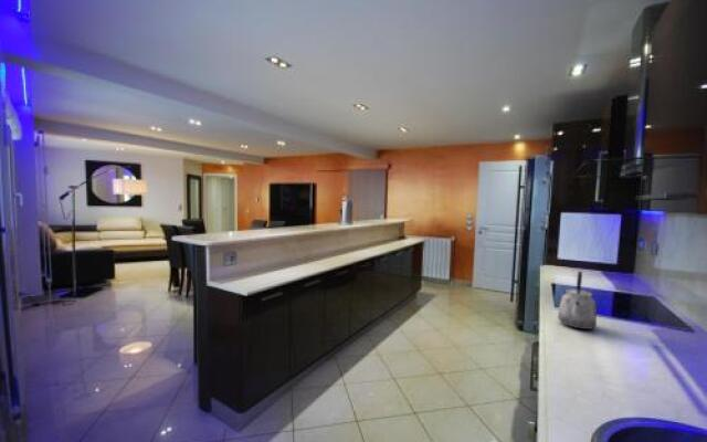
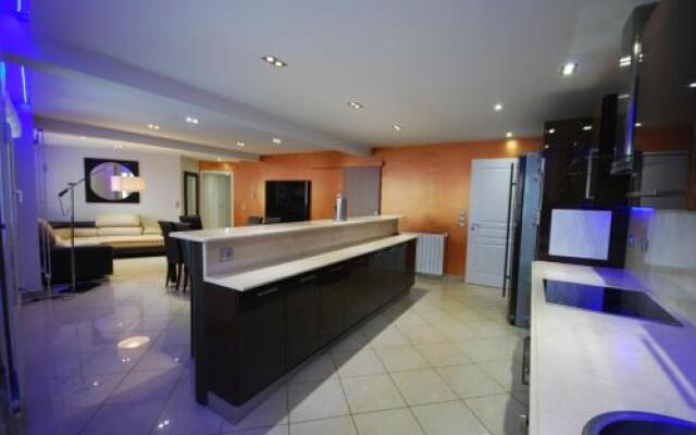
- kettle [557,270,598,330]
